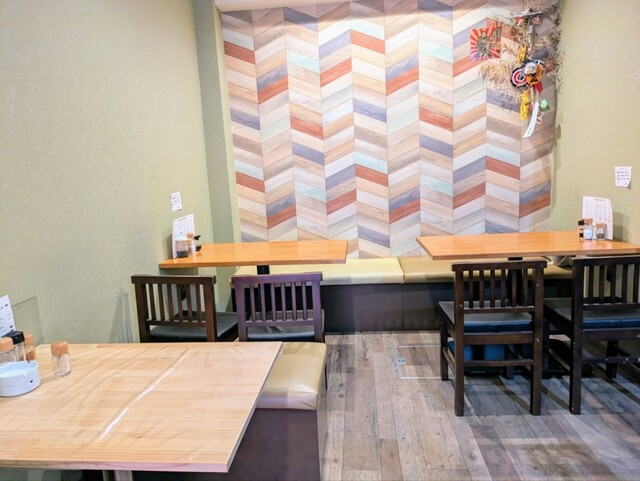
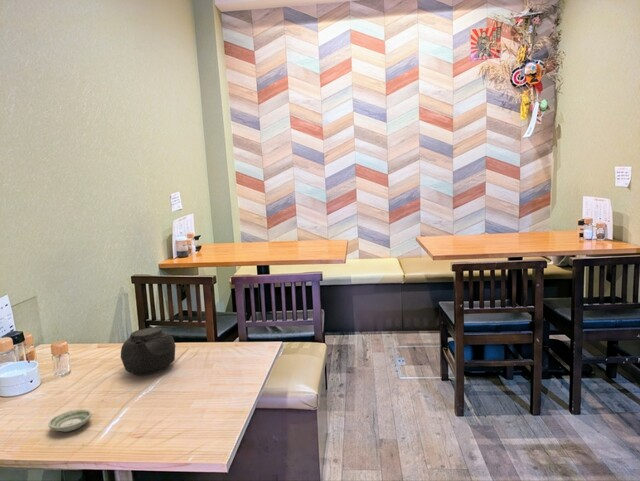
+ teapot [120,325,177,376]
+ saucer [47,408,93,433]
